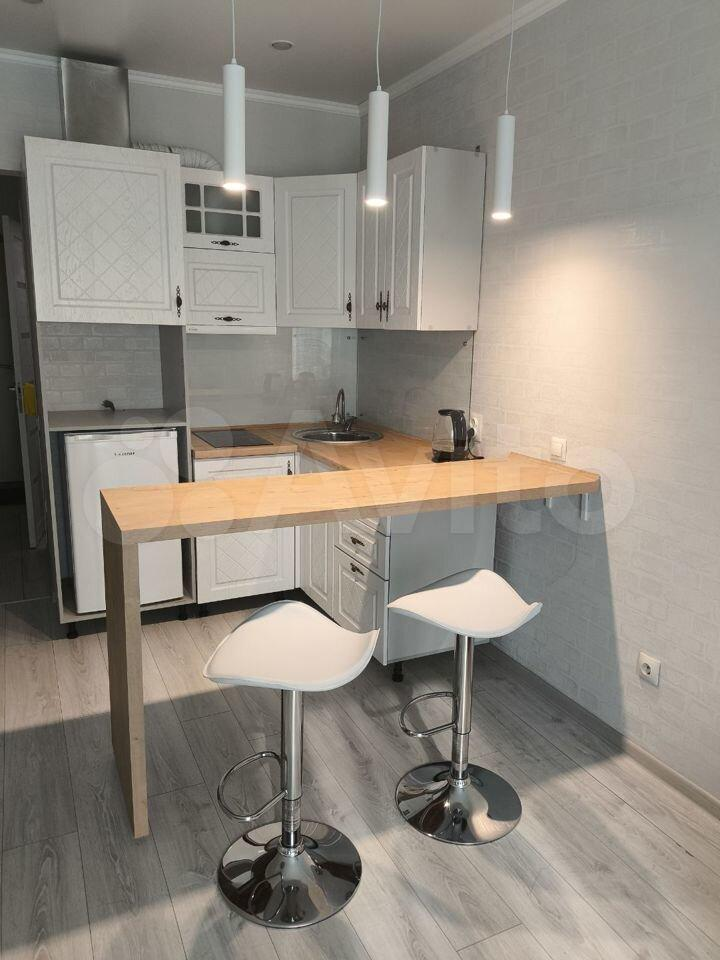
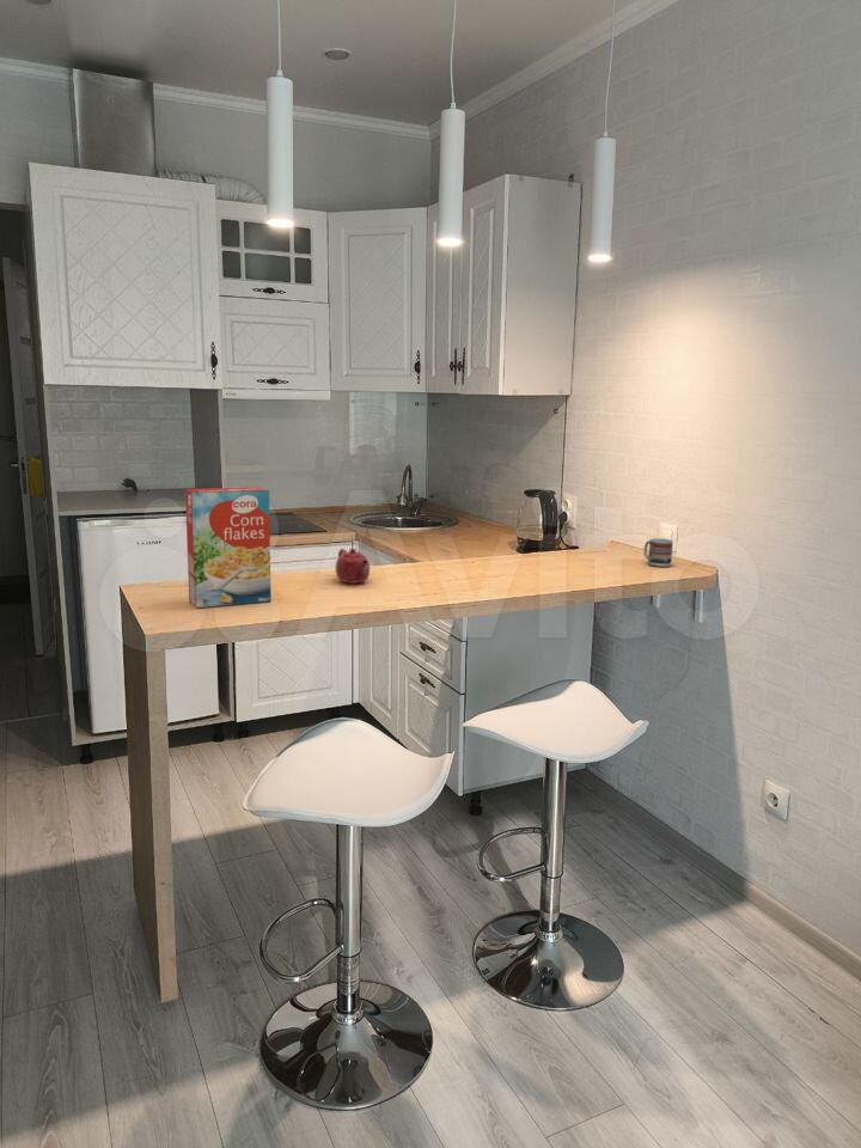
+ cereal box [184,486,273,609]
+ cup [643,537,674,568]
+ teapot [334,548,371,585]
